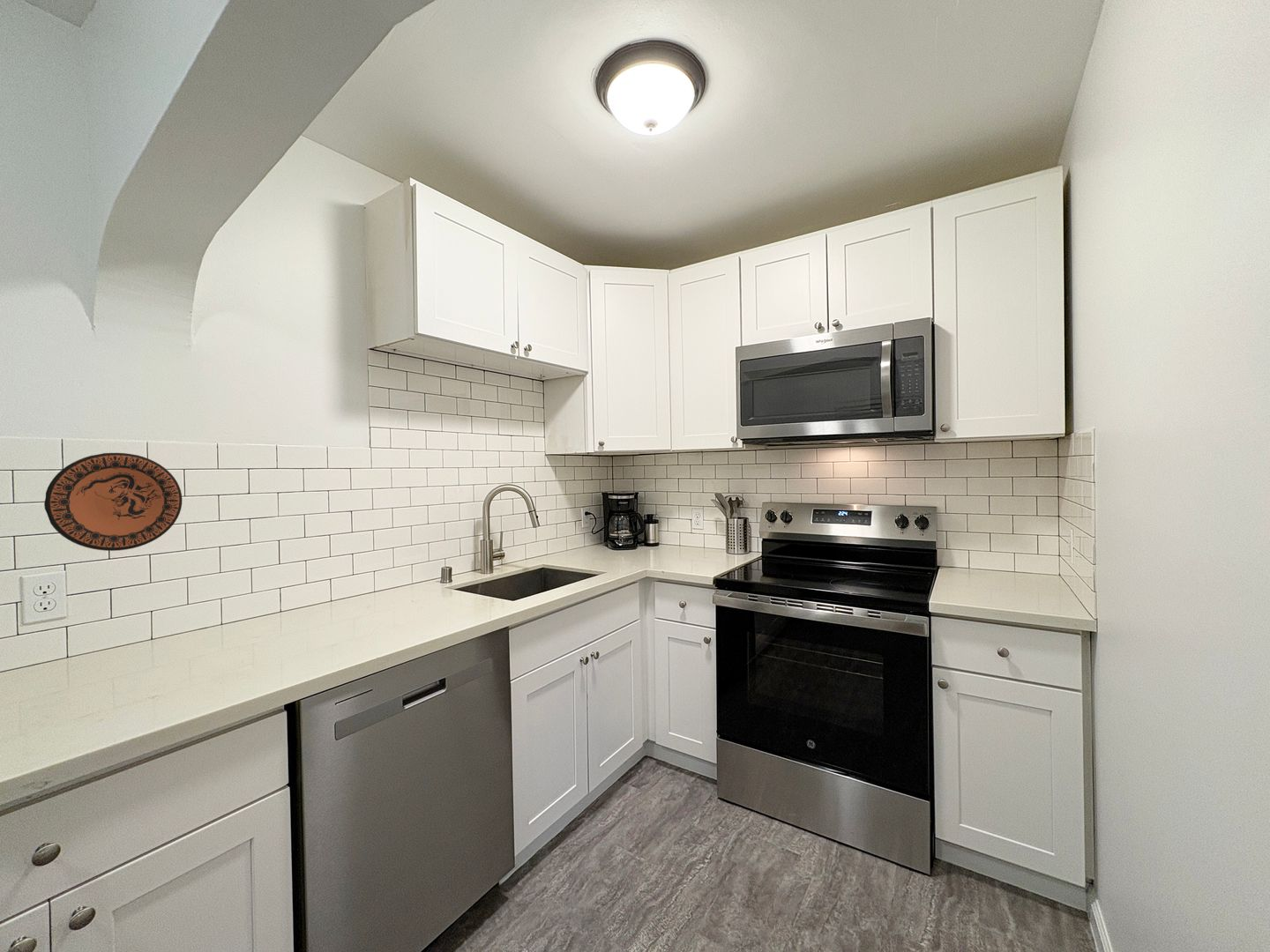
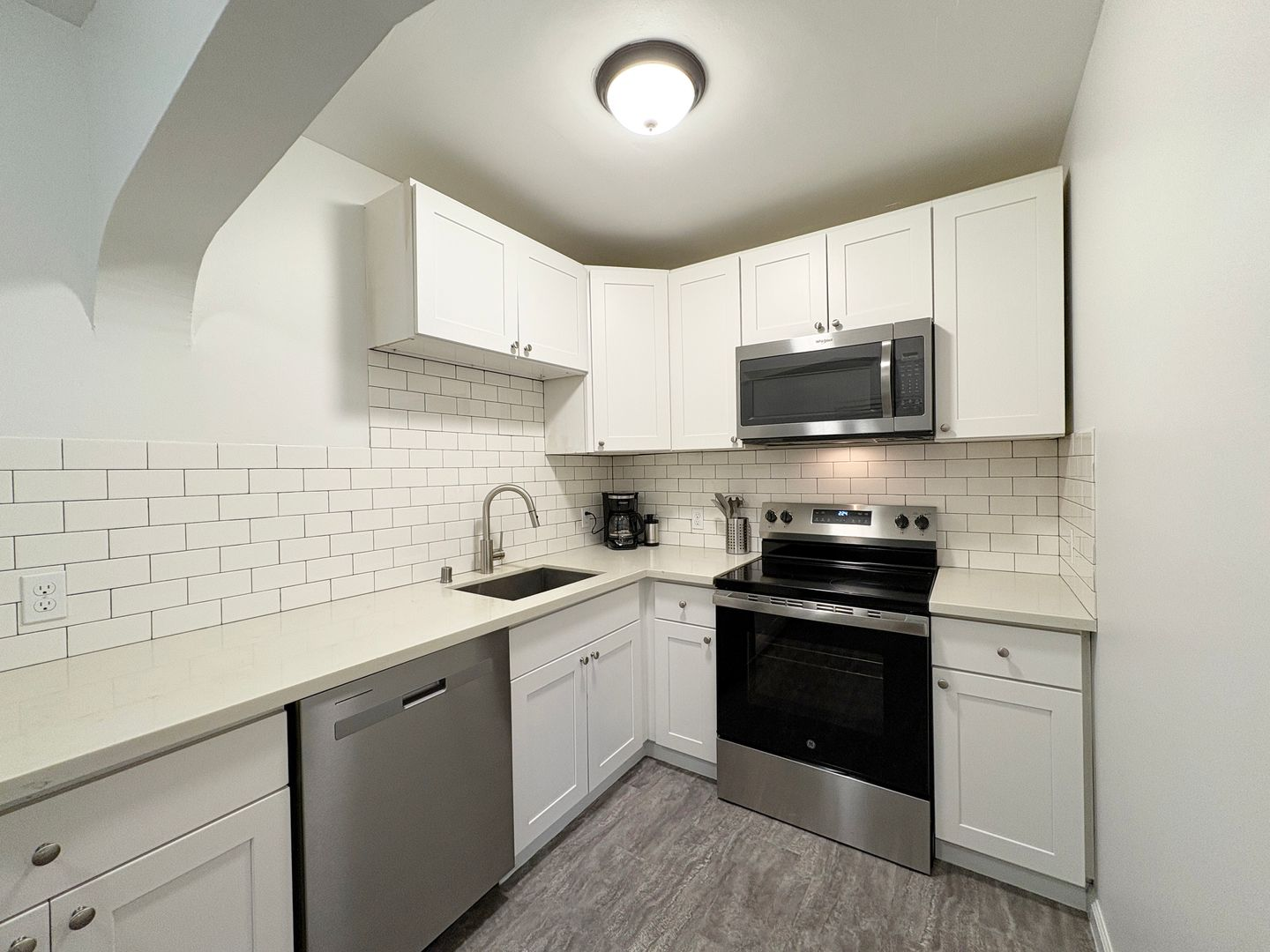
- decorative plate [43,452,183,552]
